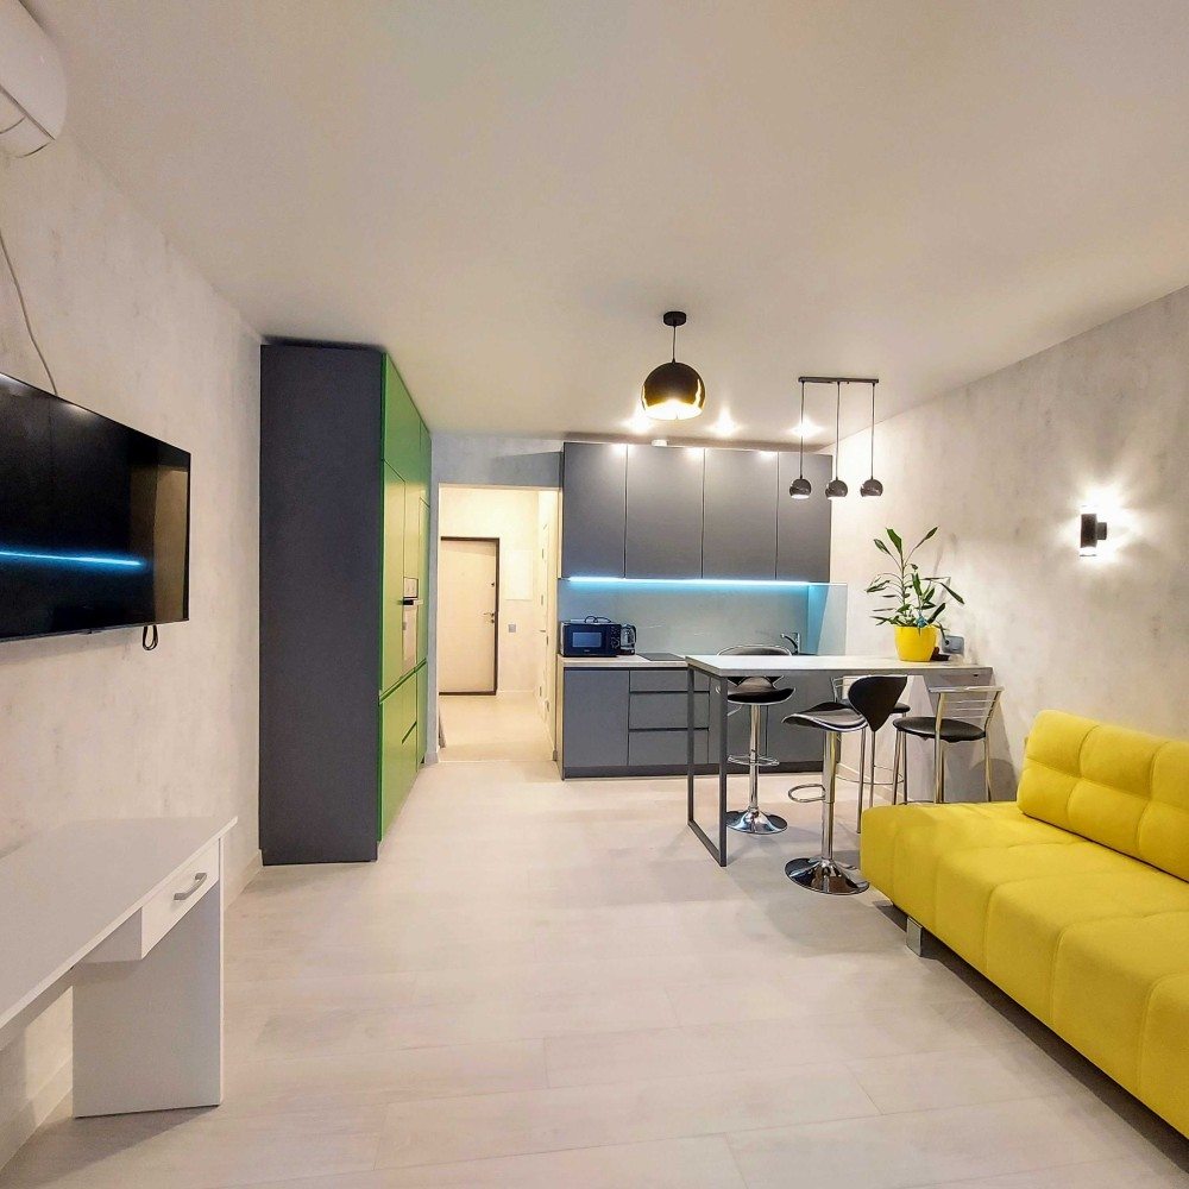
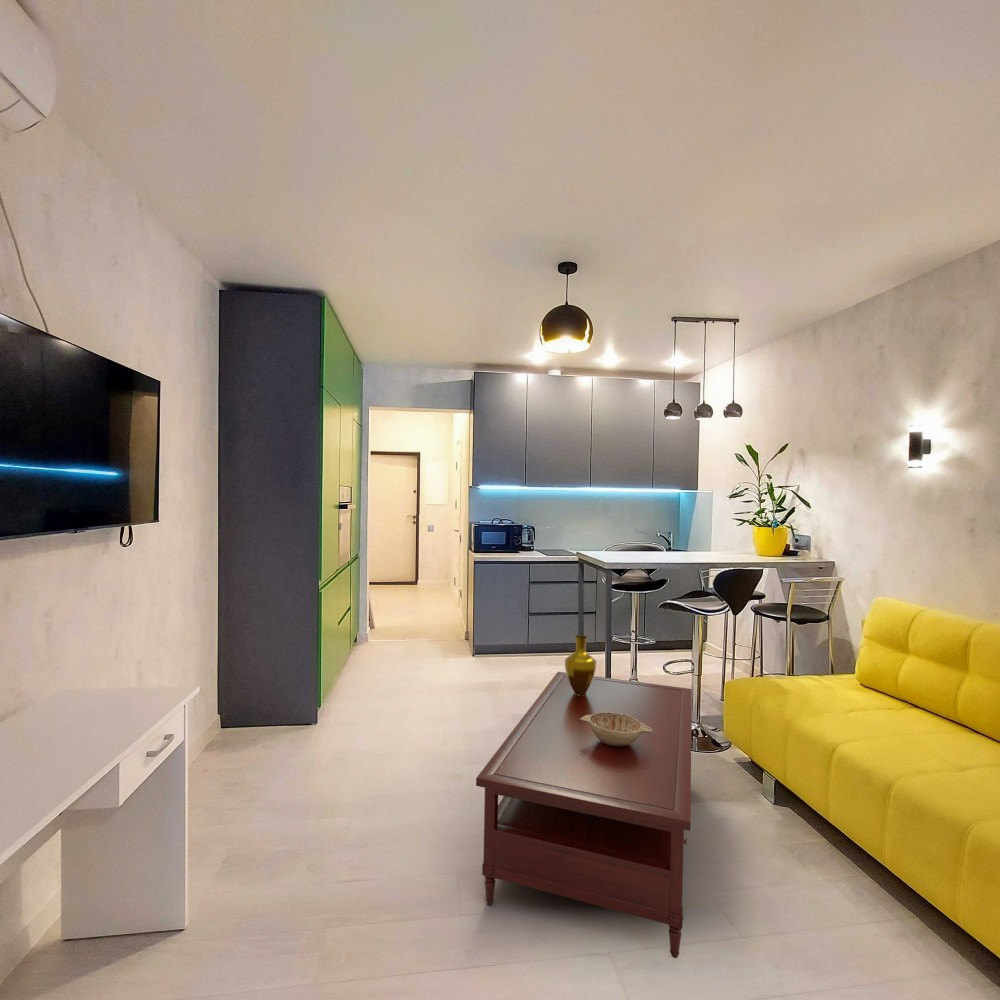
+ coffee table [475,671,693,959]
+ decorative bowl [580,712,652,746]
+ vase [564,634,597,696]
